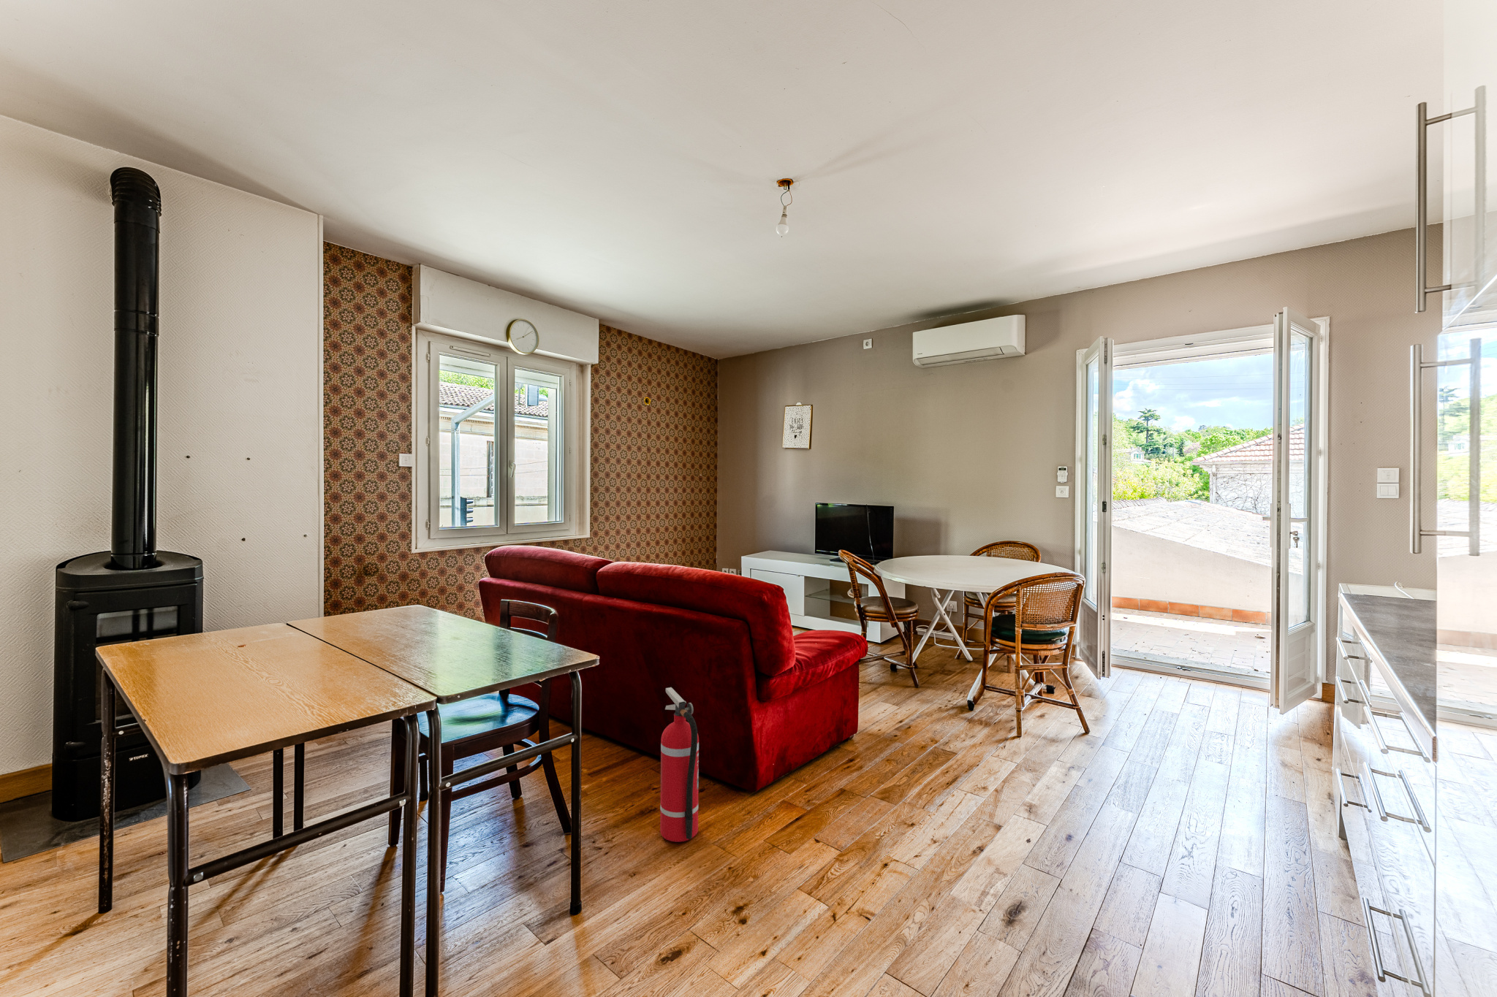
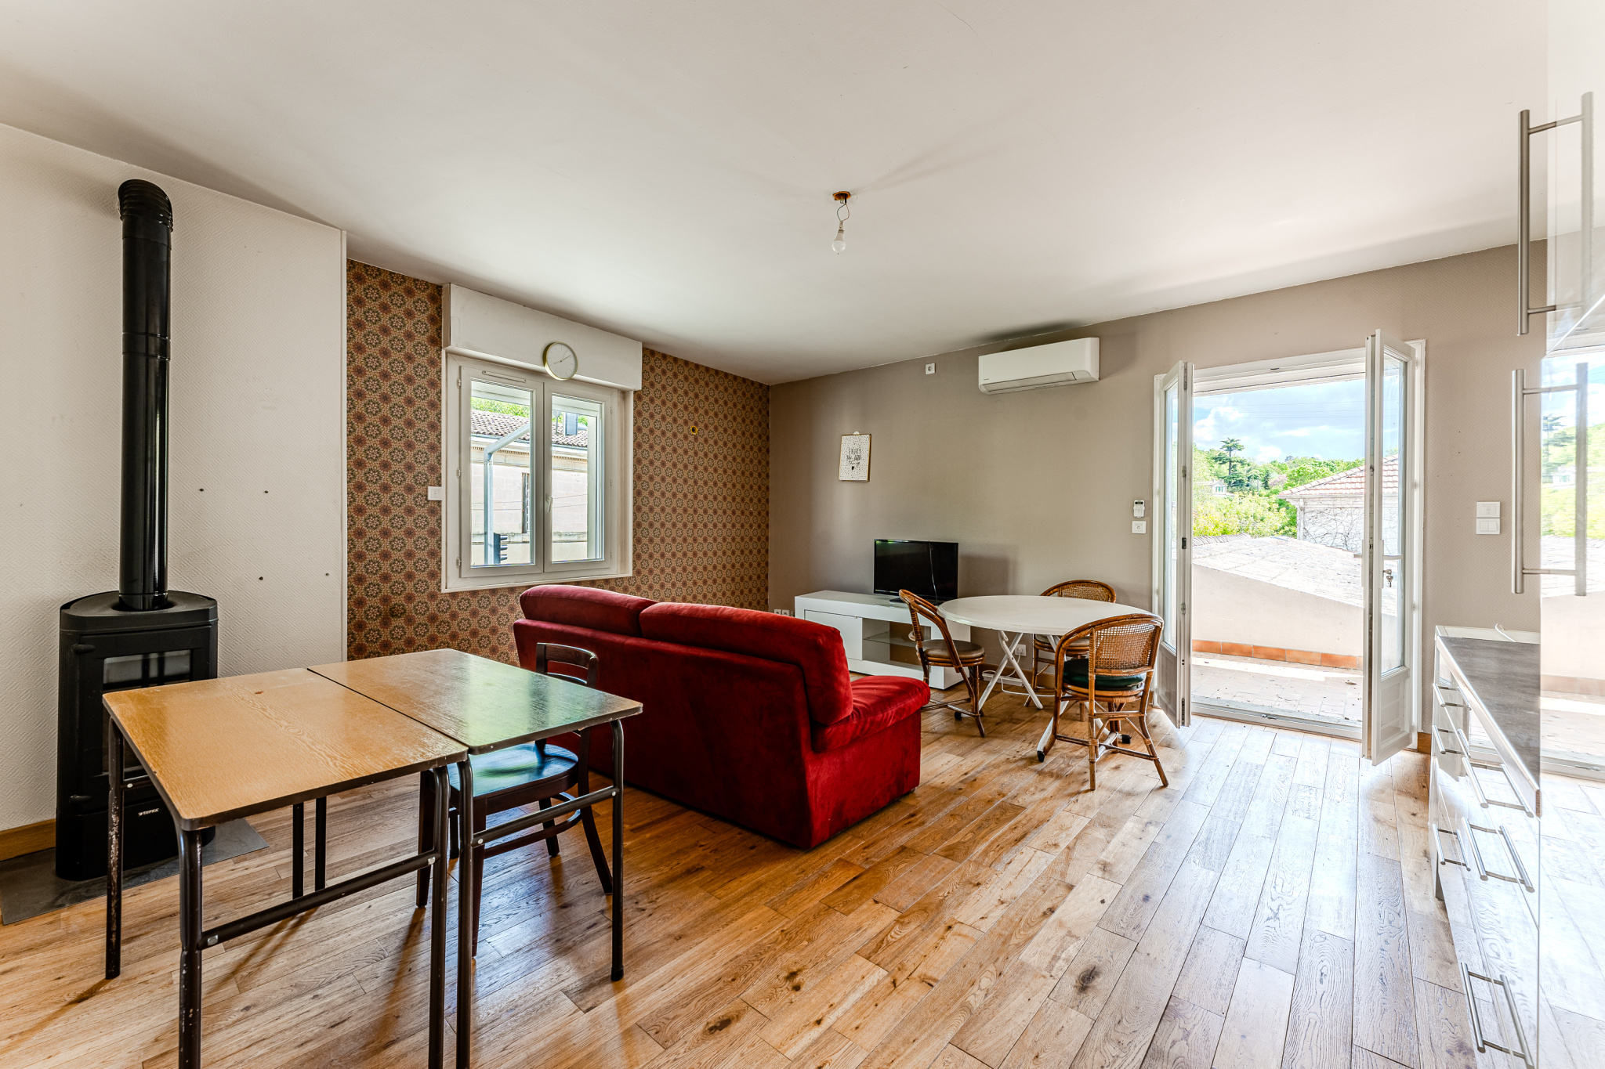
- fire extinguisher [659,687,699,842]
